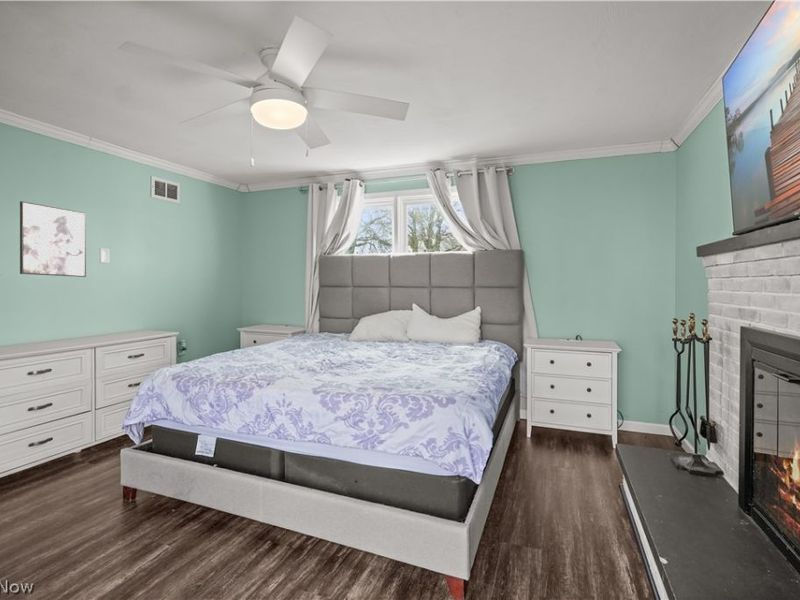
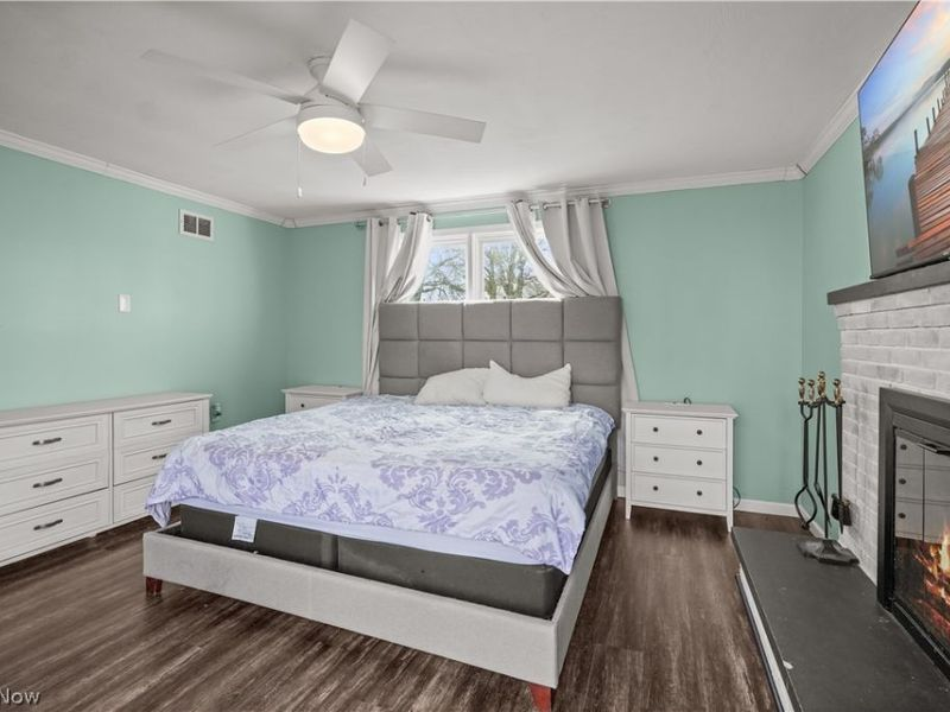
- wall art [19,200,87,278]
